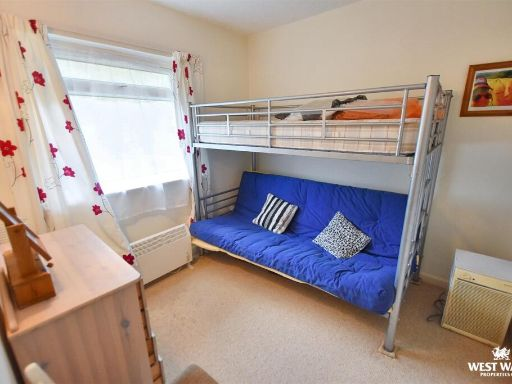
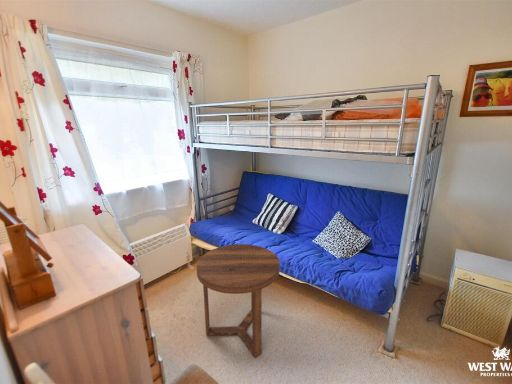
+ side table [195,243,281,358]
